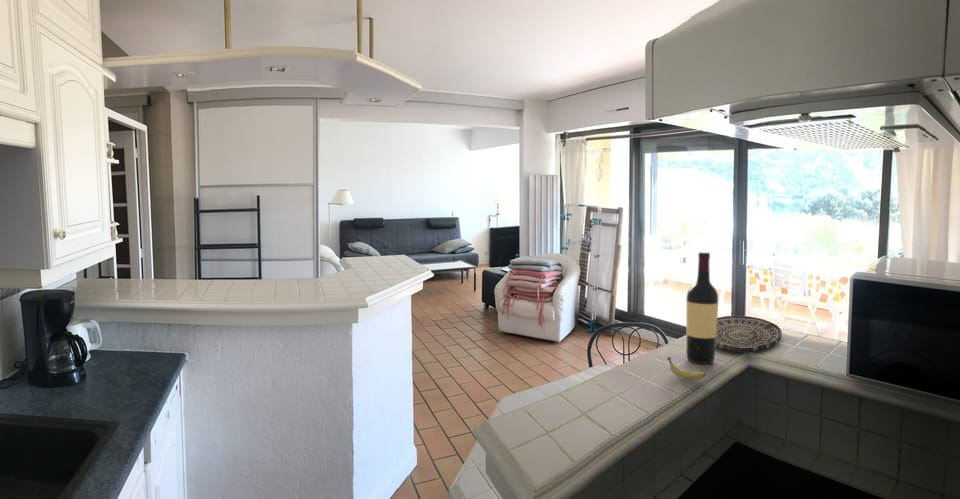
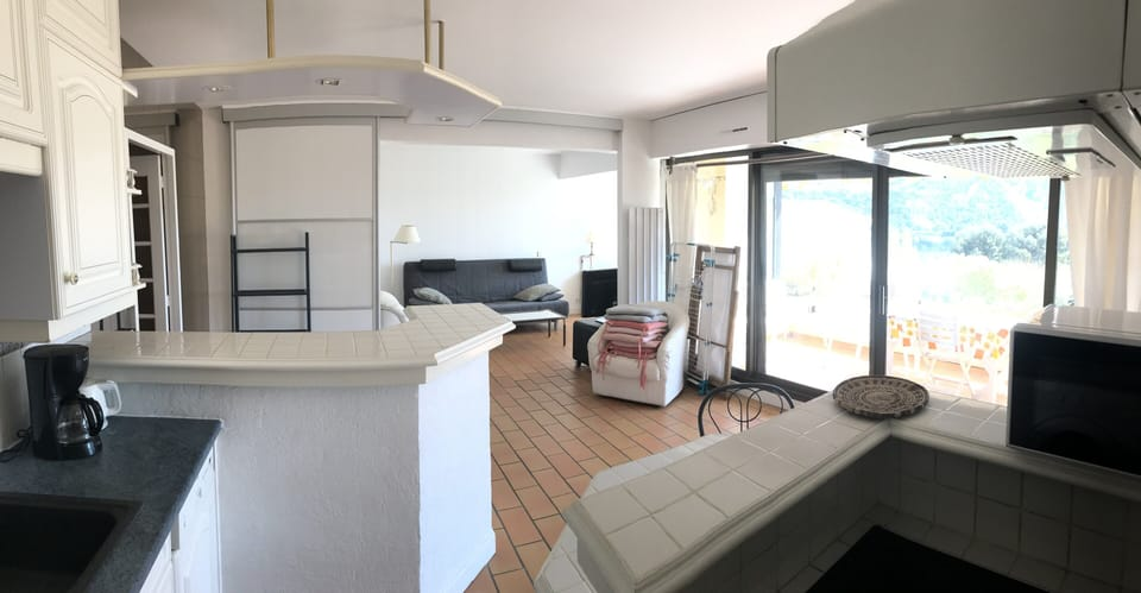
- wine bottle [685,251,719,365]
- banana [666,356,706,381]
